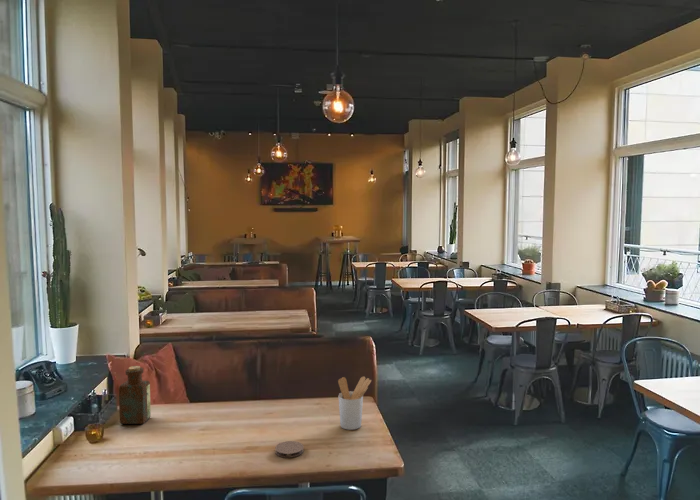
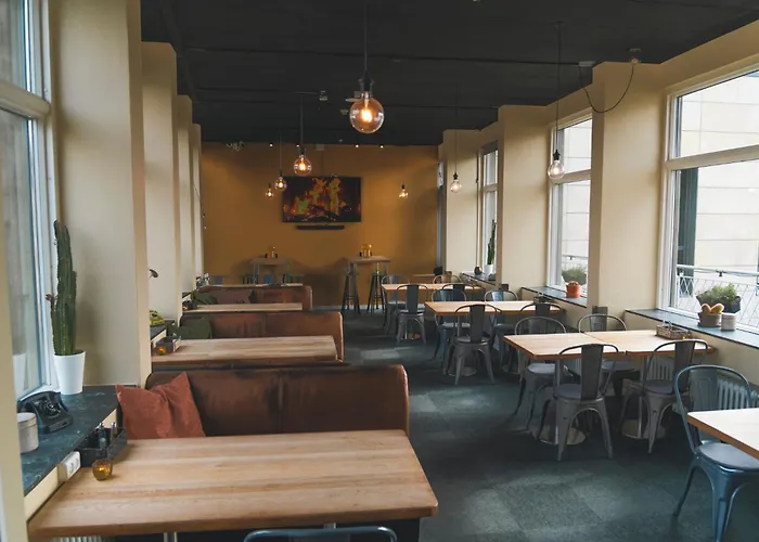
- coaster [274,440,305,459]
- utensil holder [337,376,372,431]
- bottle [118,365,152,425]
